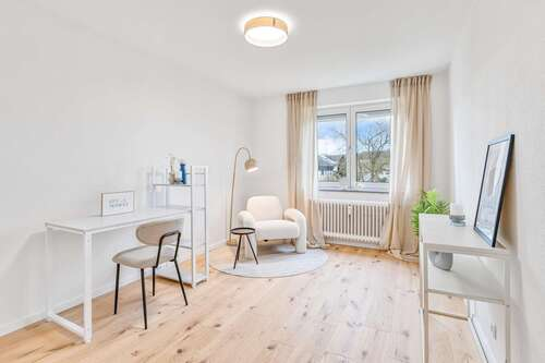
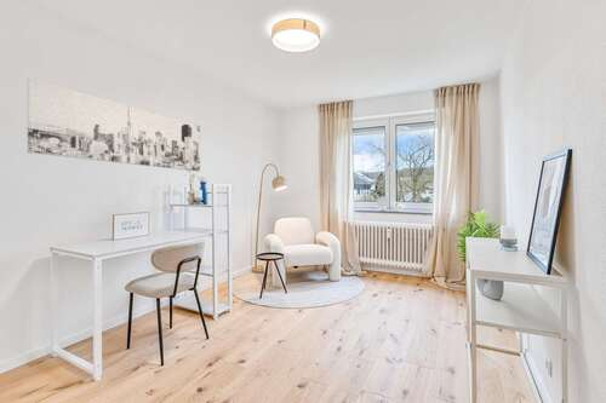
+ wall art [25,77,201,172]
